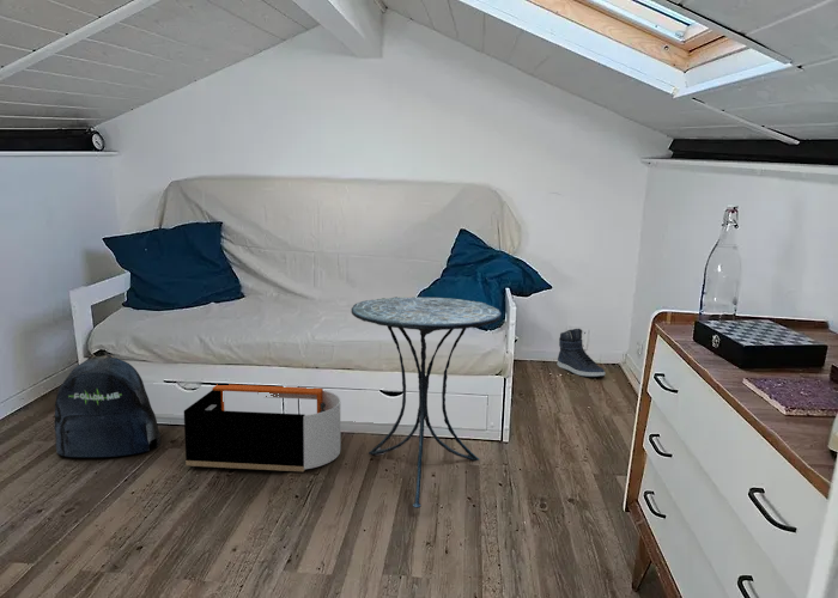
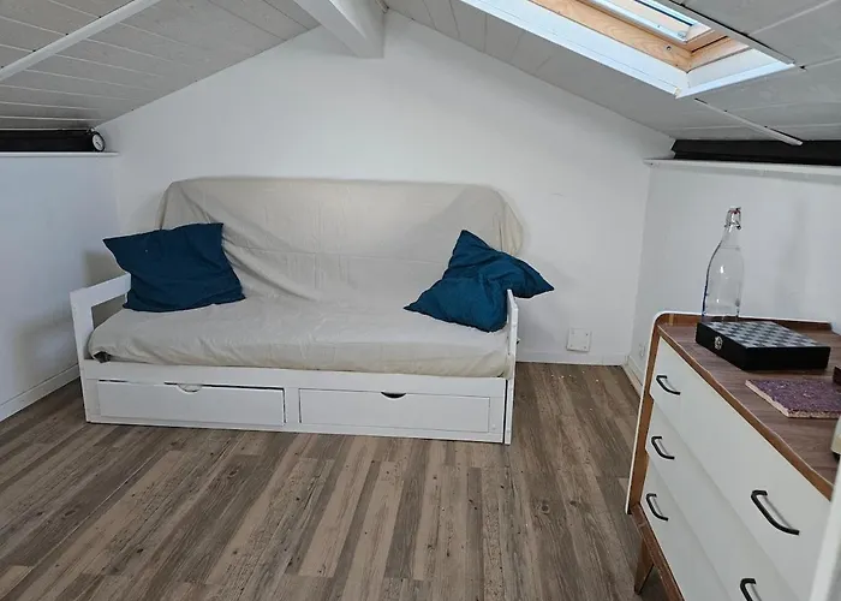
- sneaker [555,328,606,378]
- backpack [53,353,162,458]
- side table [350,295,503,509]
- storage bin [183,384,341,472]
